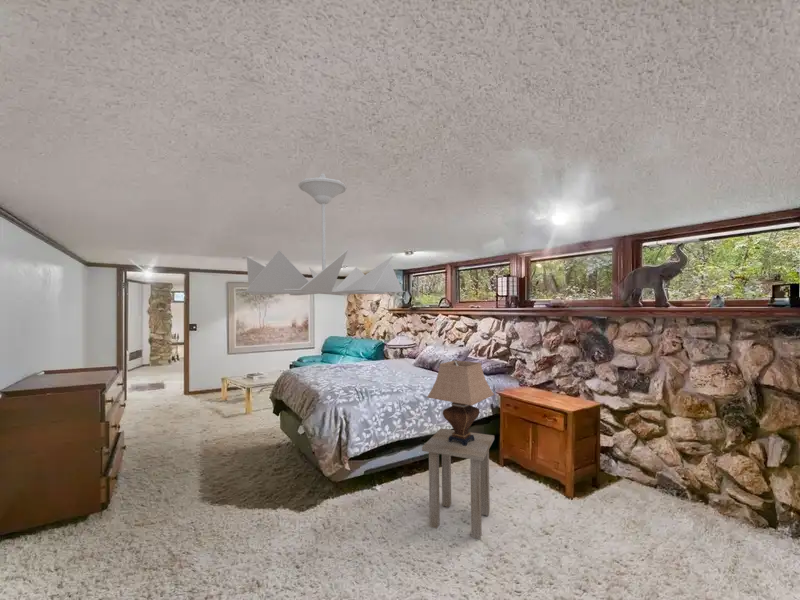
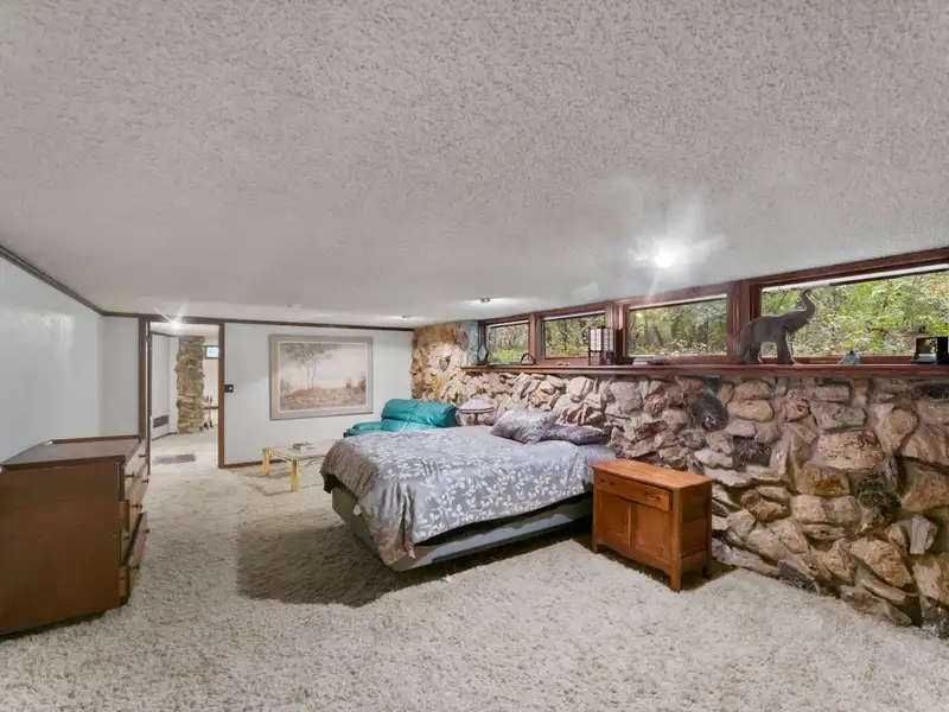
- side table [421,427,495,540]
- ceiling fan [237,173,406,296]
- table lamp [426,359,495,446]
